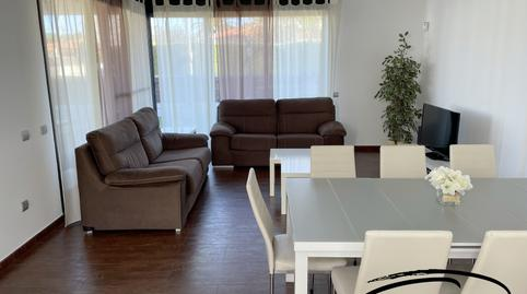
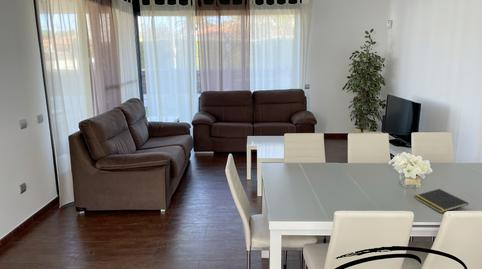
+ notepad [414,188,469,214]
